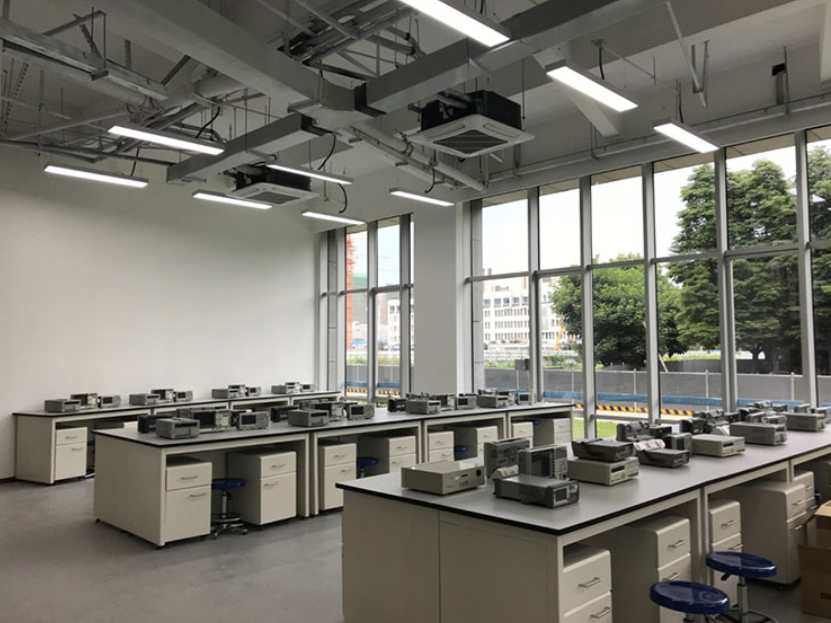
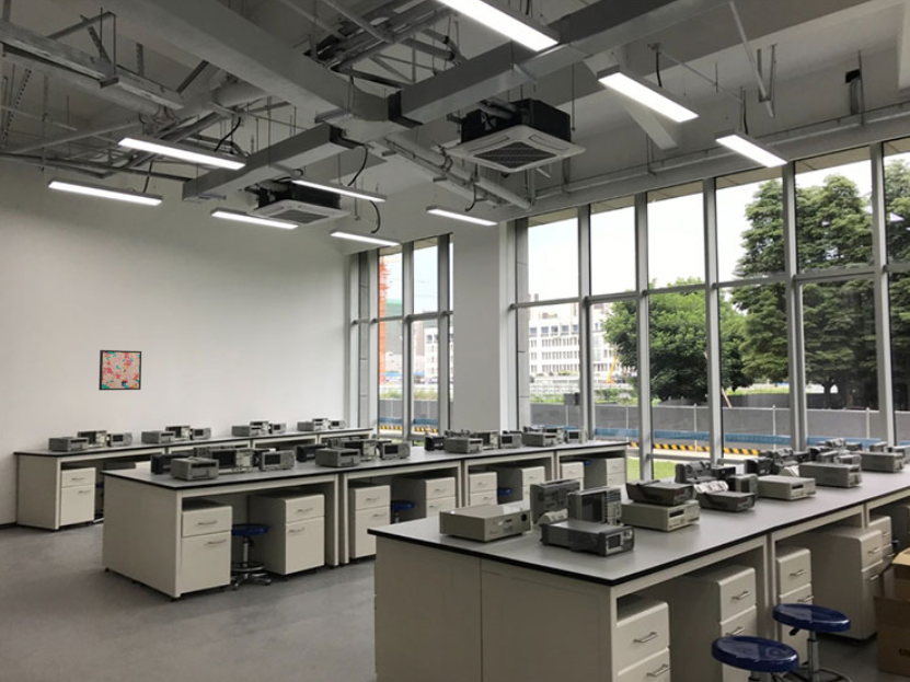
+ wall art [97,349,142,391]
